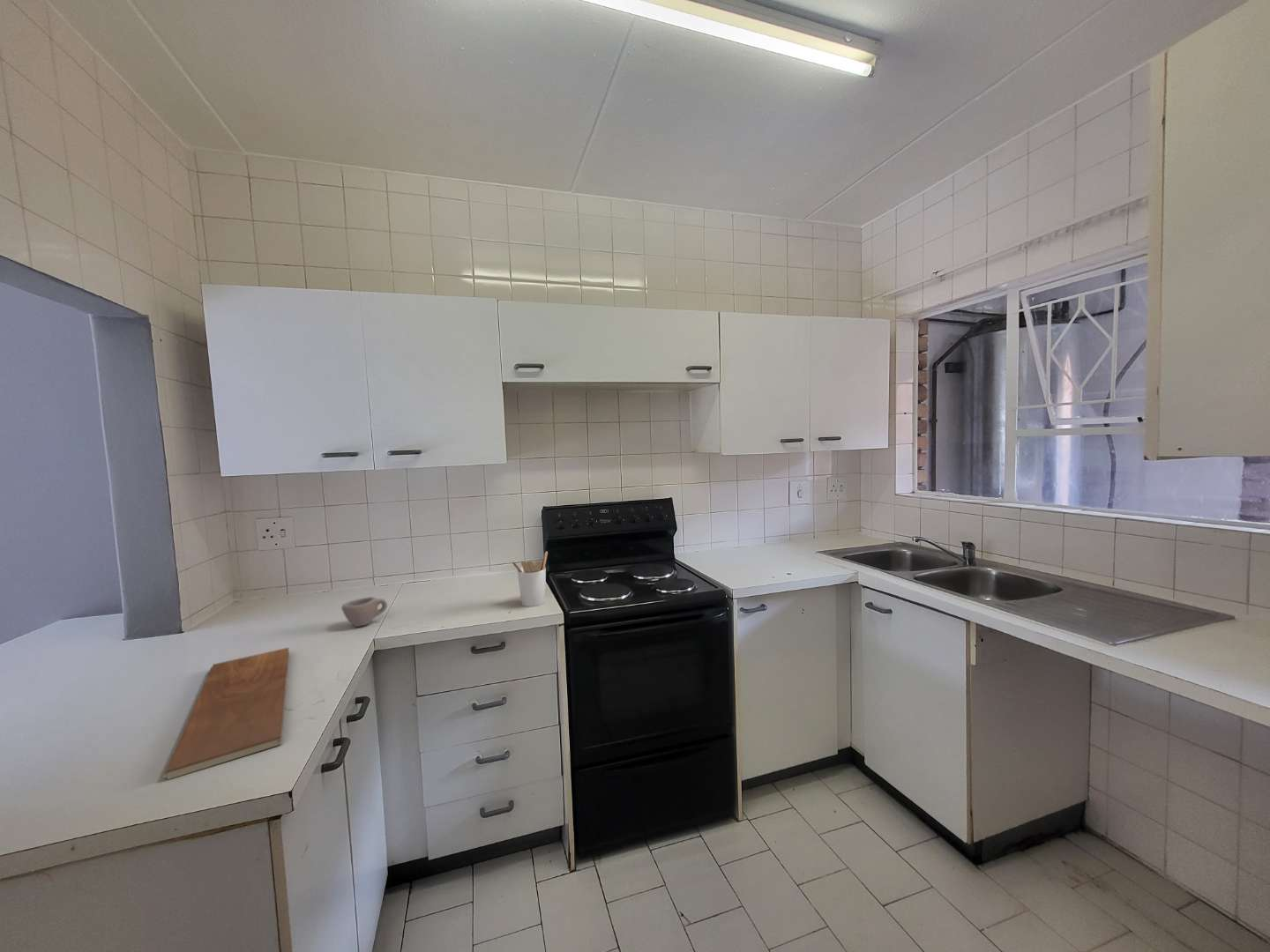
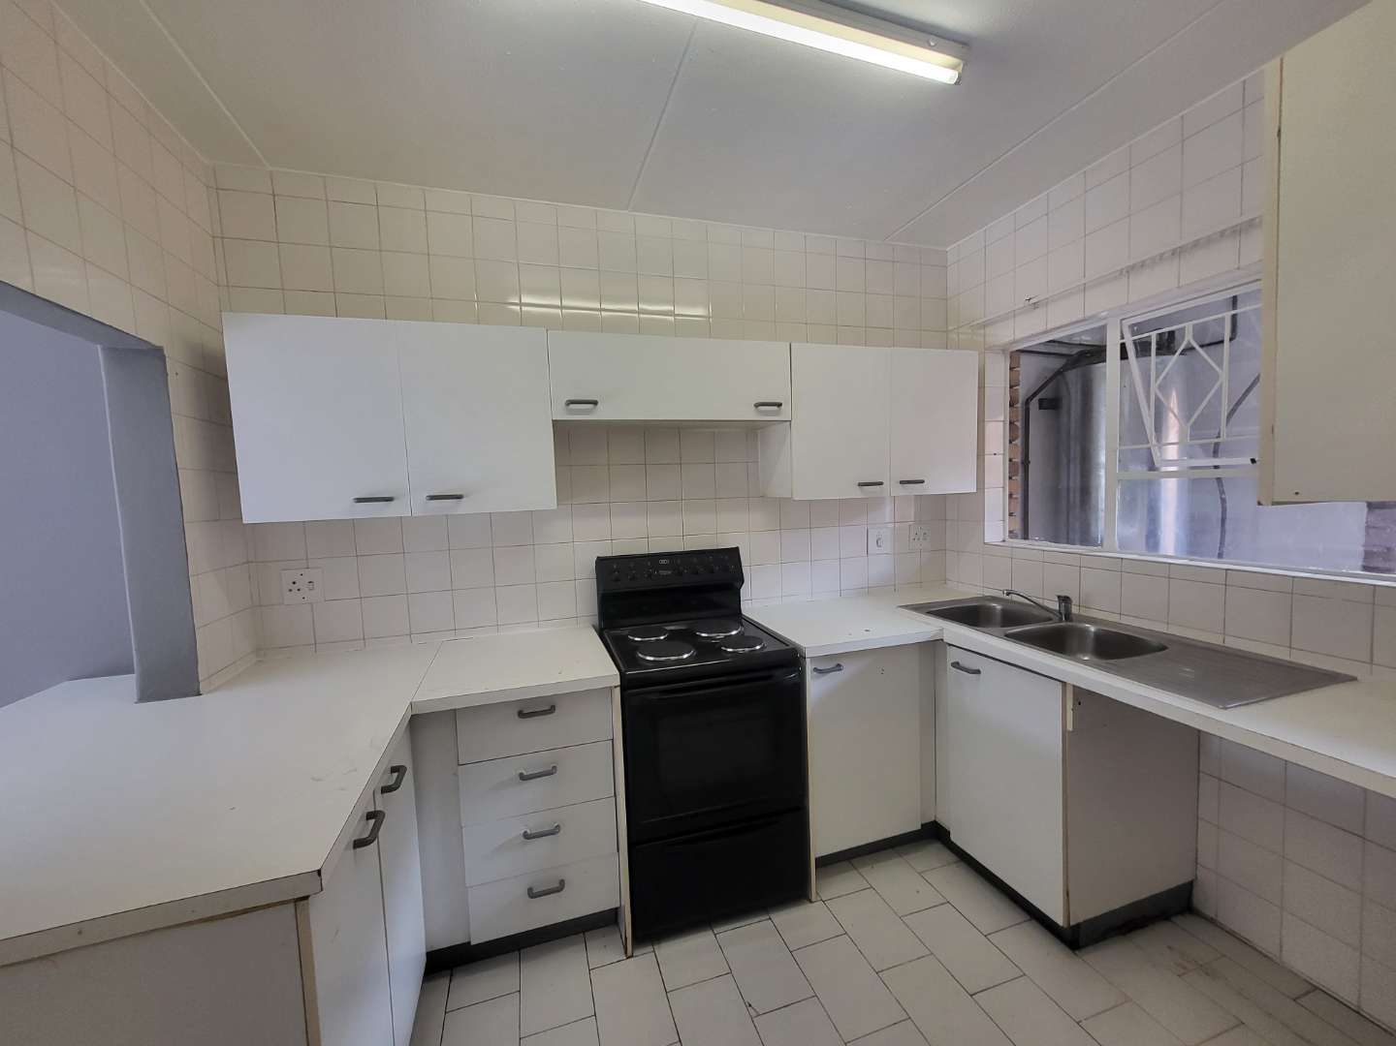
- cup [340,596,388,628]
- chopping board [162,647,290,781]
- utensil holder [512,551,549,607]
